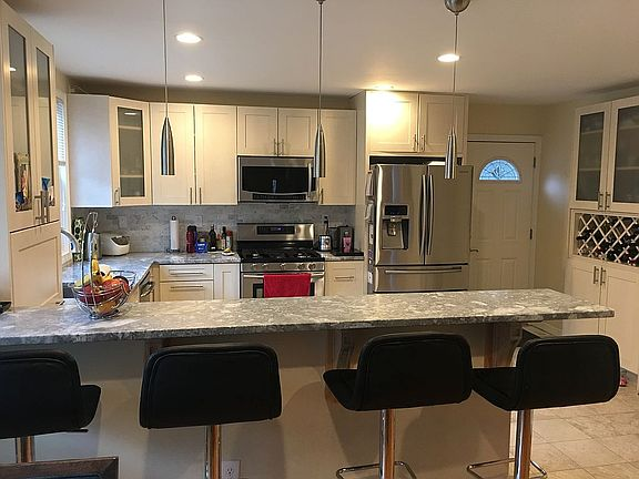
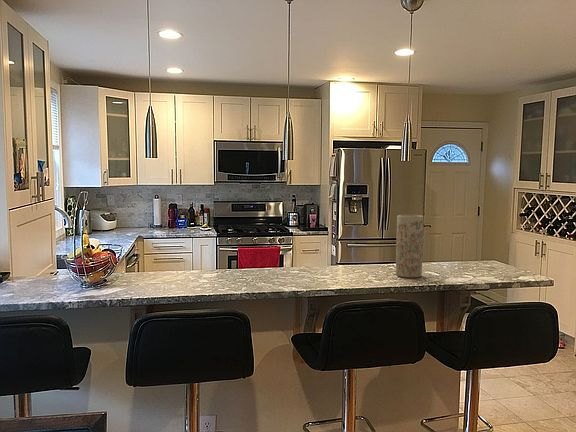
+ vase [395,214,425,279]
